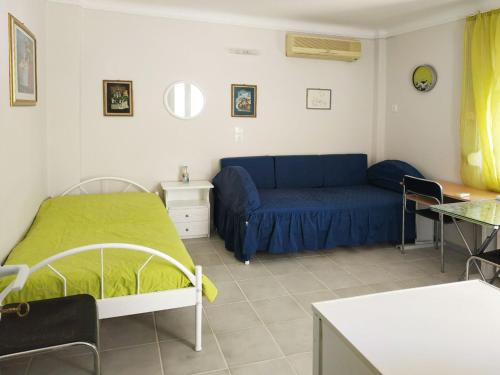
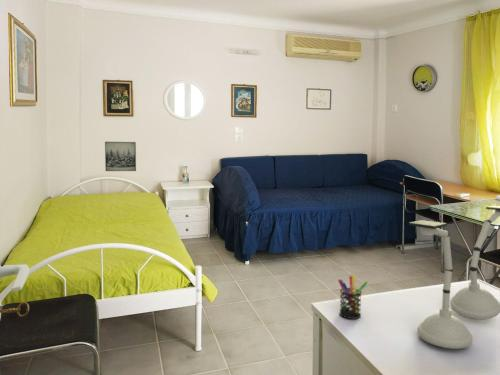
+ pen holder [337,273,369,320]
+ wall art [104,141,137,172]
+ desk lamp [408,204,500,350]
